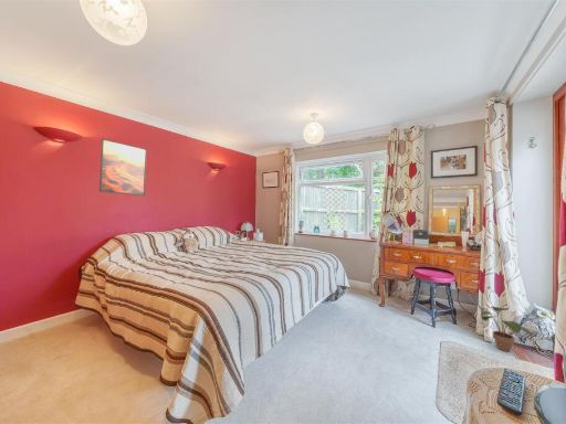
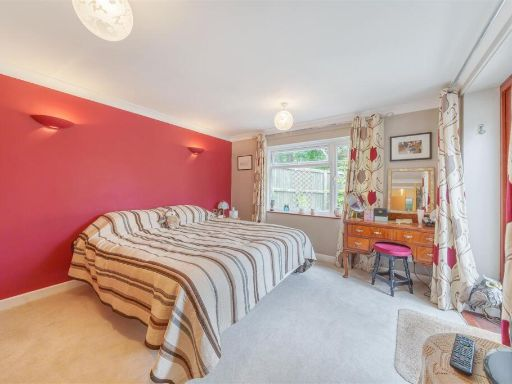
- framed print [98,137,148,197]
- potted plant [480,305,534,352]
